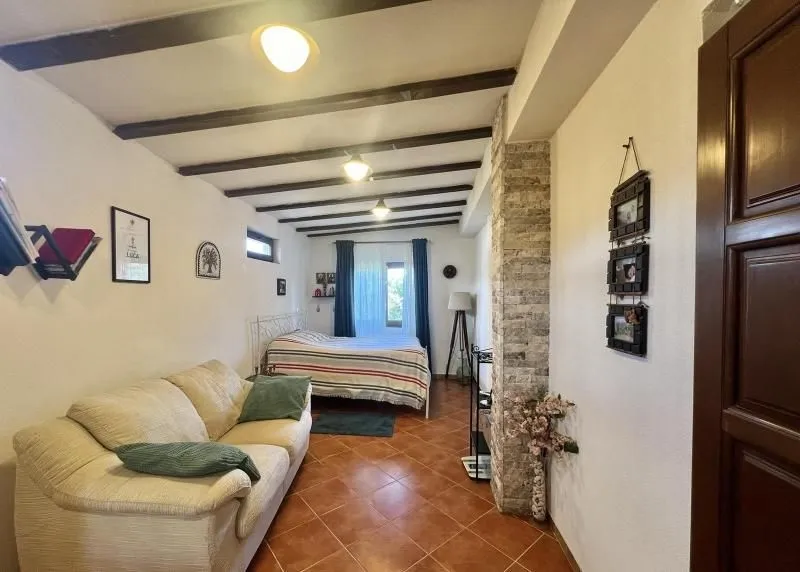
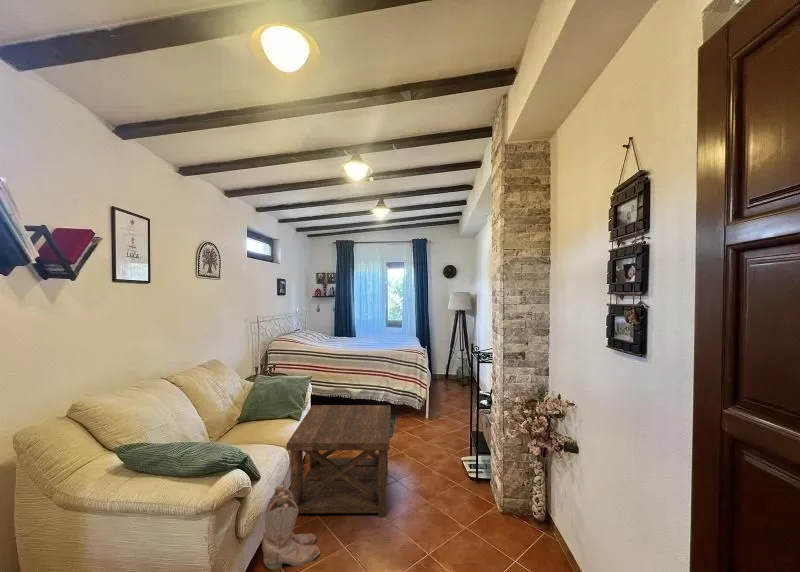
+ boots [261,484,321,570]
+ side table [286,404,392,519]
